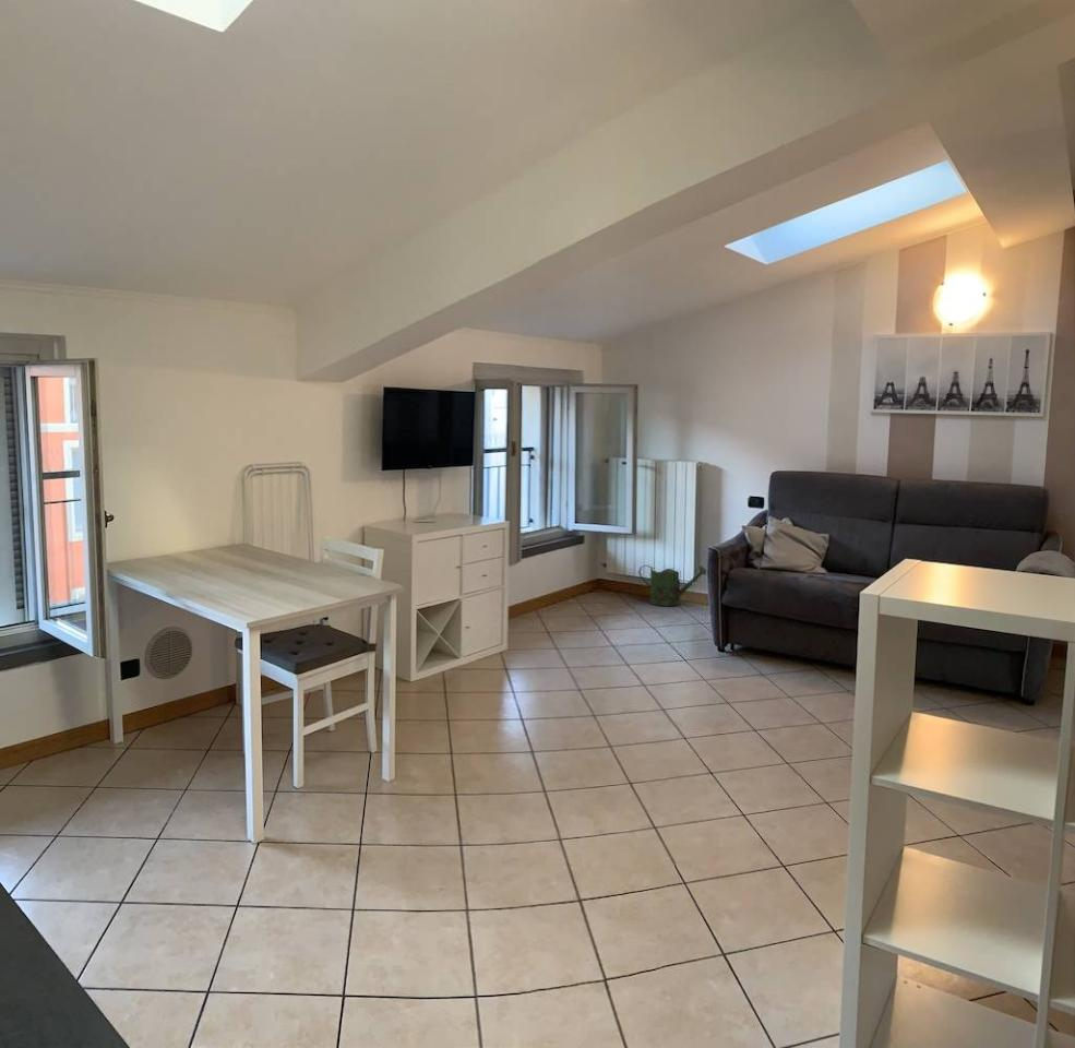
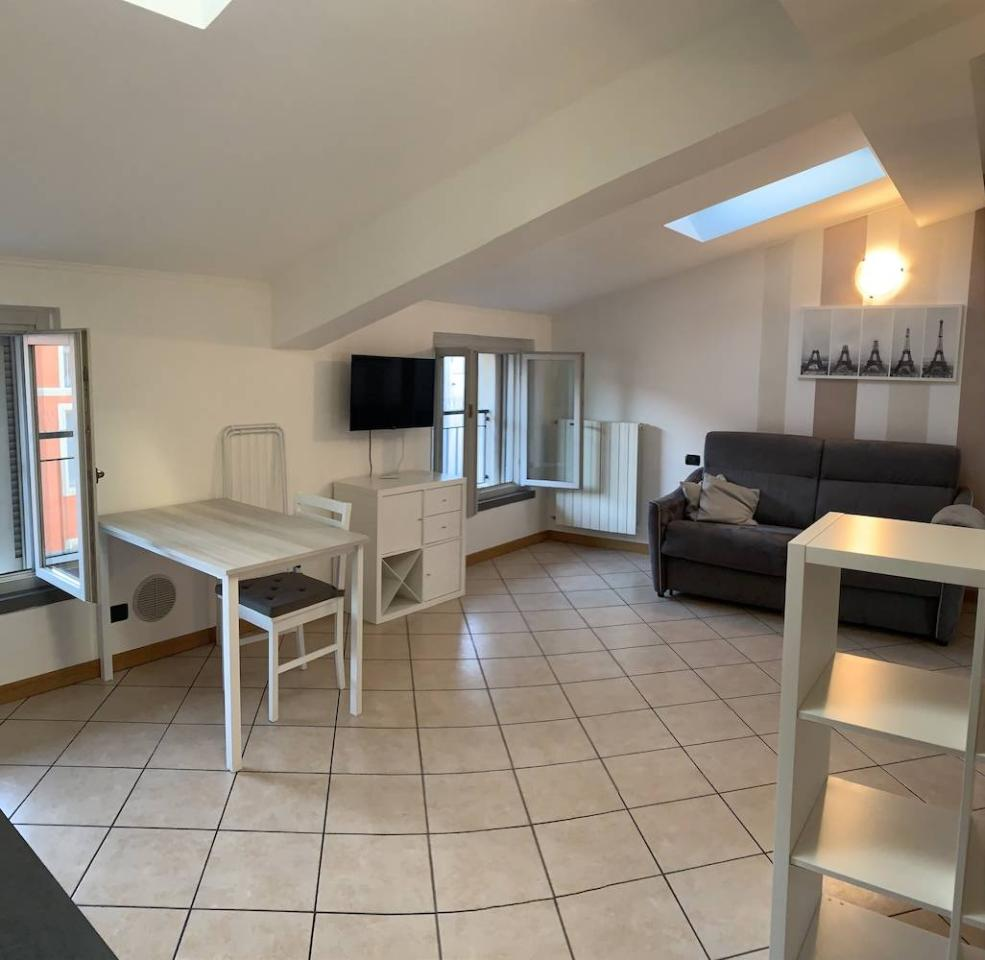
- watering can [637,564,707,607]
